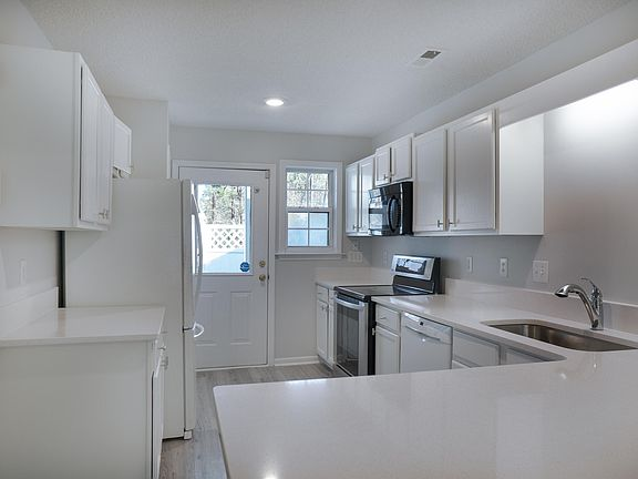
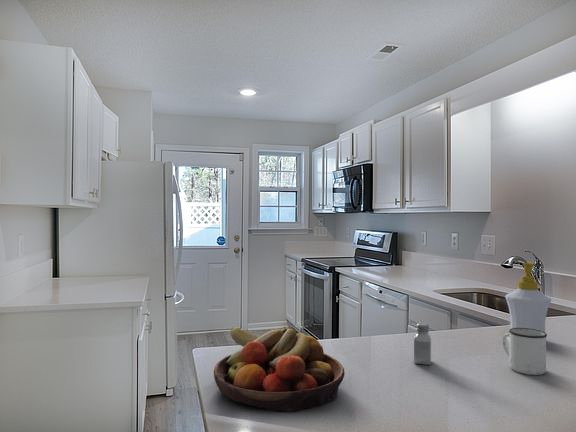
+ saltshaker [413,322,432,366]
+ soap bottle [504,261,552,333]
+ mug [501,328,548,376]
+ fruit bowl [213,325,346,414]
